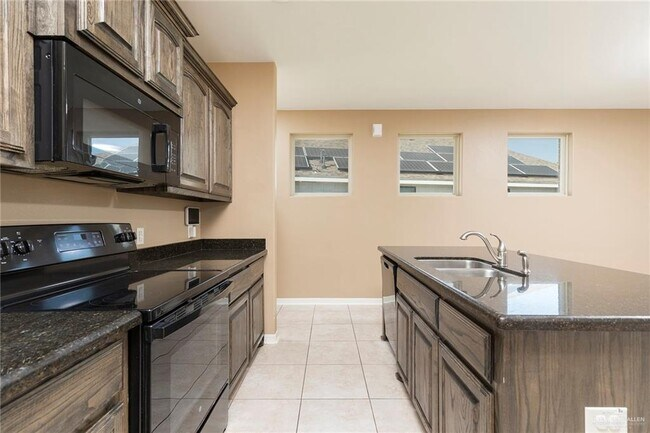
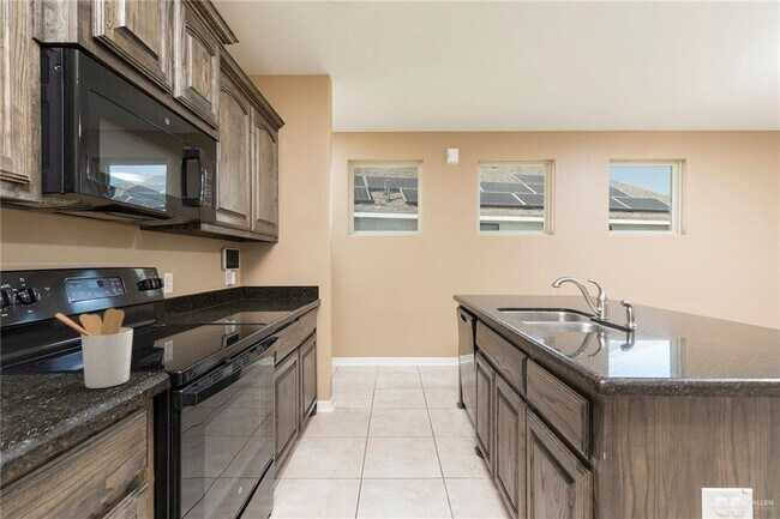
+ utensil holder [54,308,134,390]
